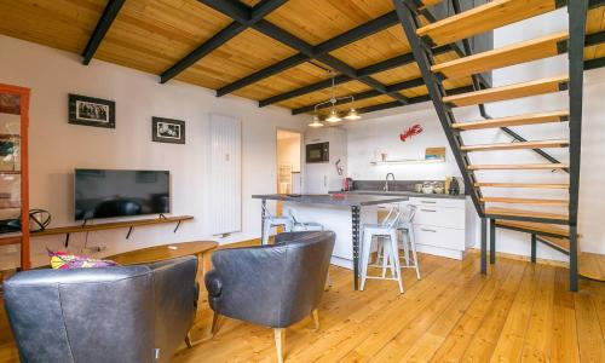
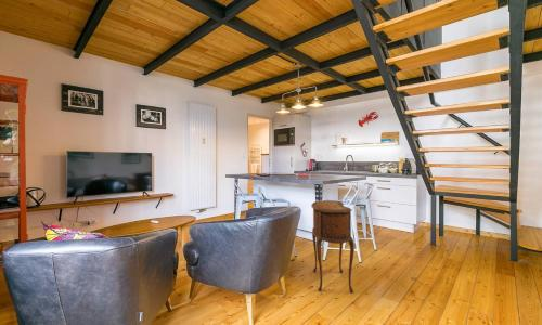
+ side table [310,199,356,294]
